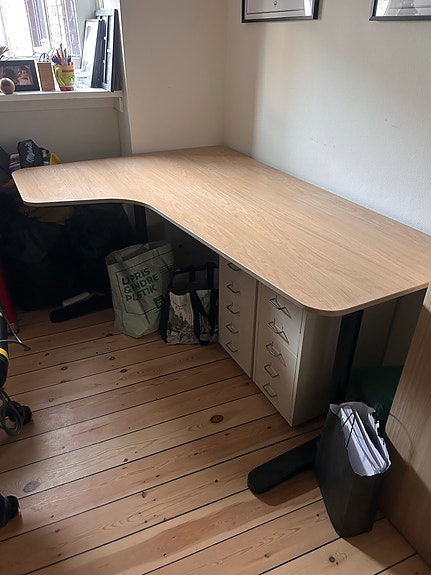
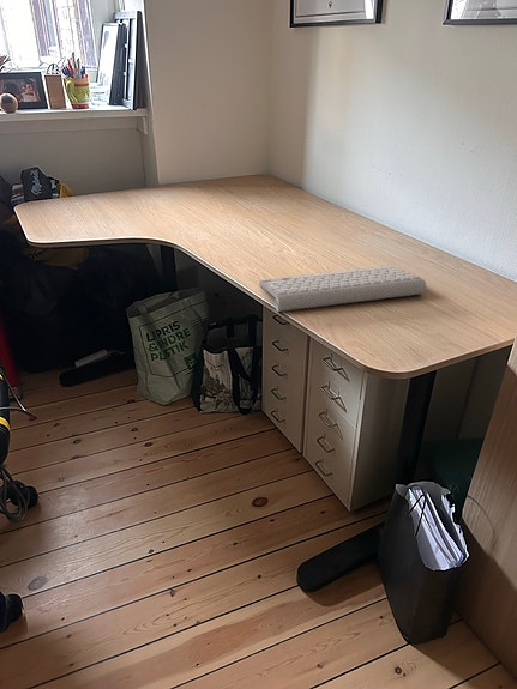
+ computer keyboard [258,265,427,313]
